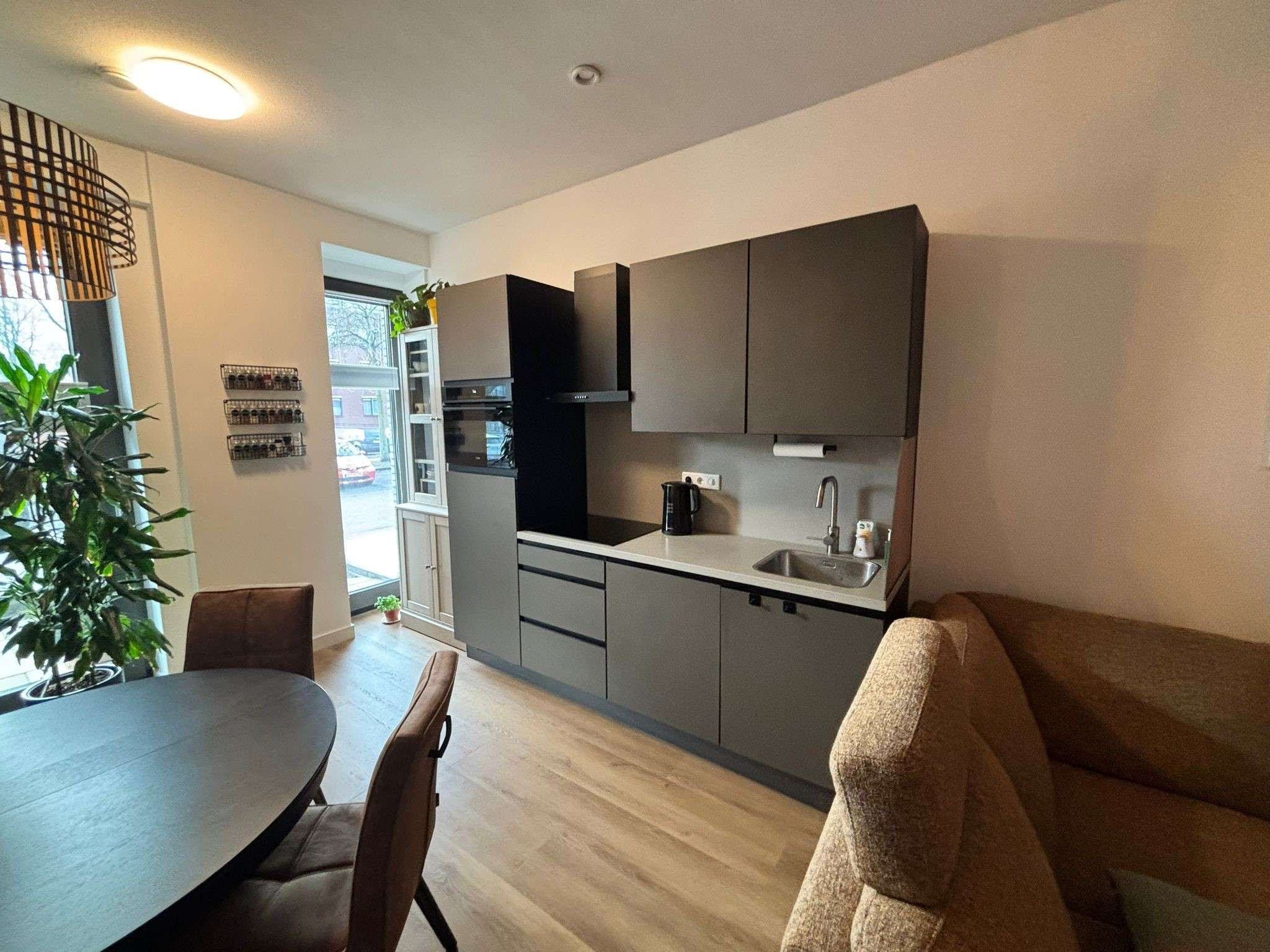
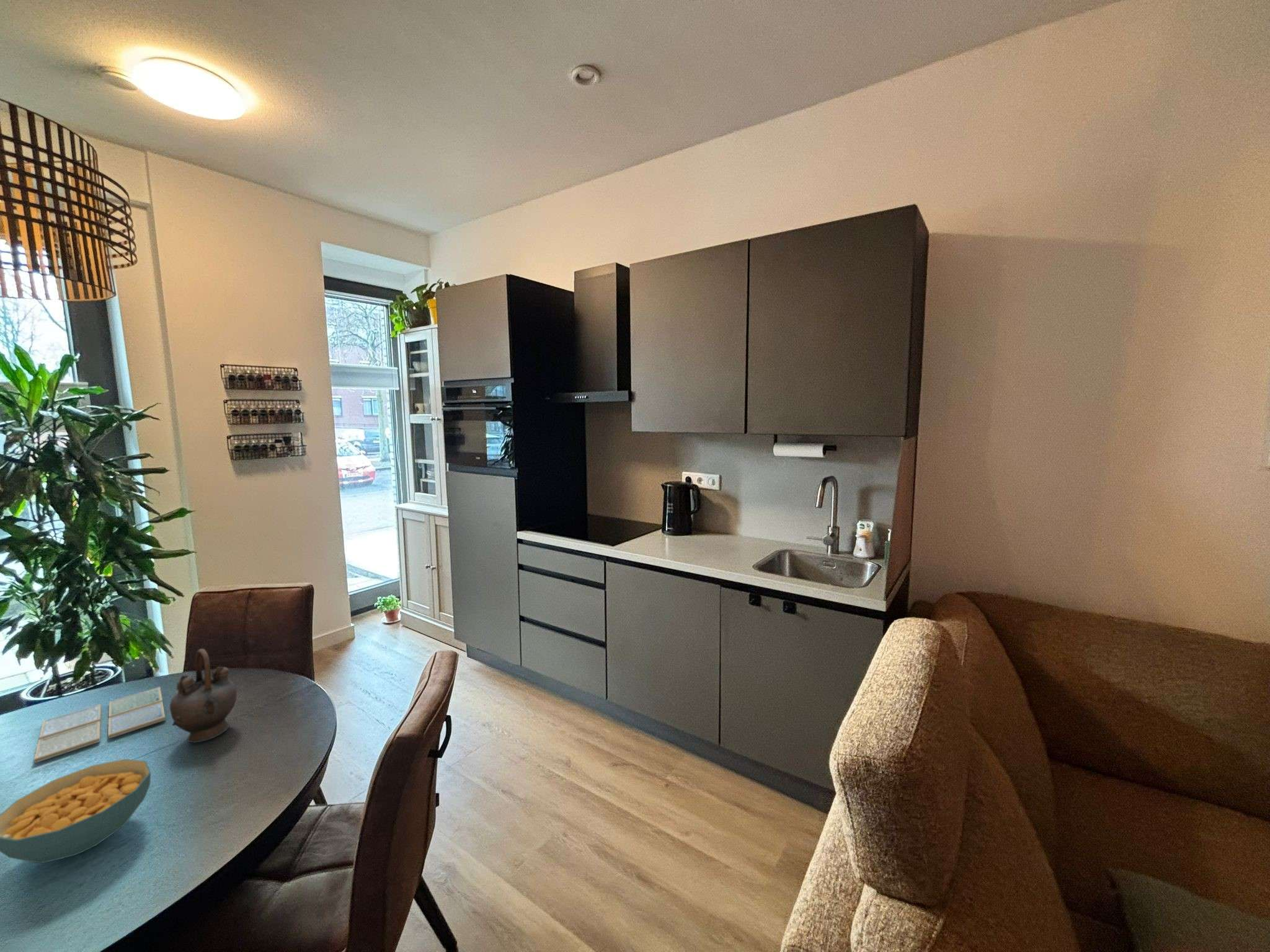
+ teapot [169,648,238,743]
+ cereal bowl [0,758,151,864]
+ drink coaster [33,686,166,764]
